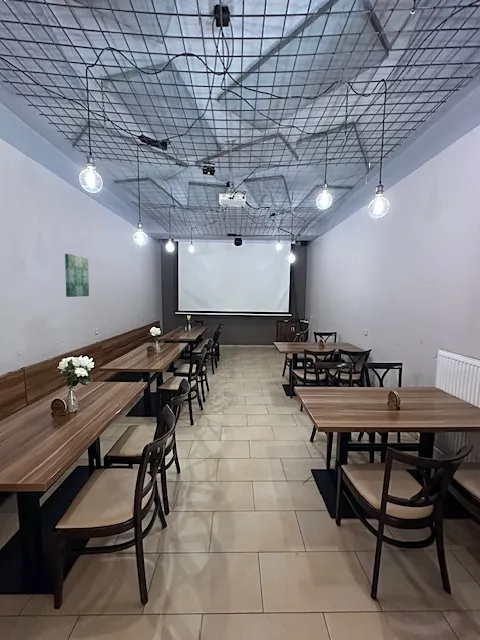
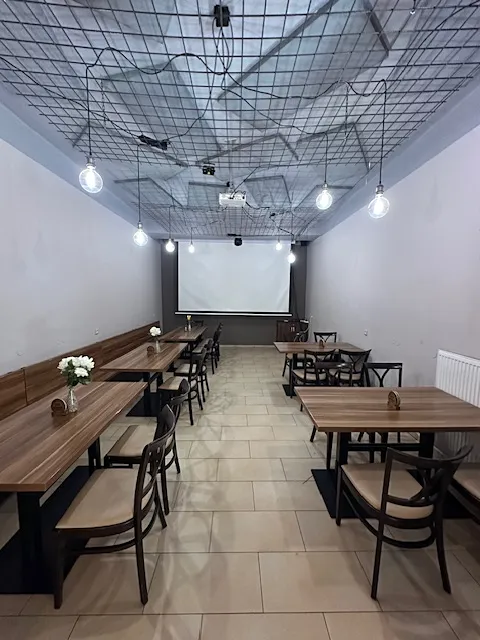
- wall art [64,253,90,298]
